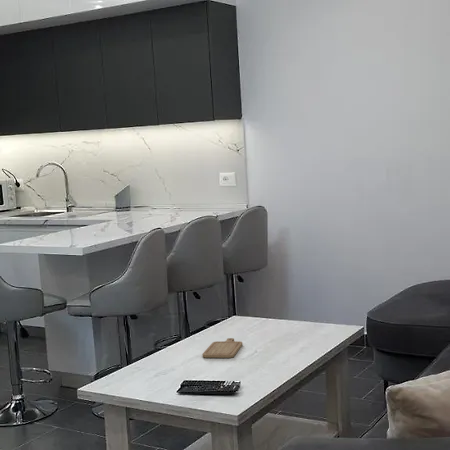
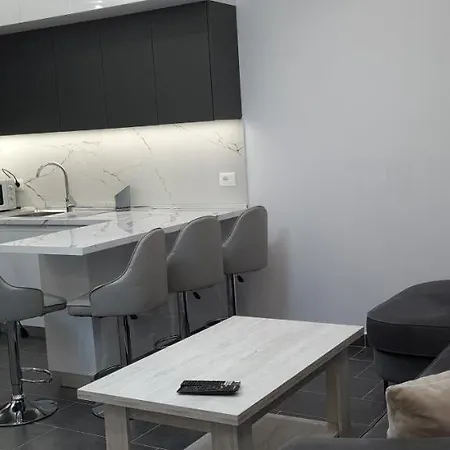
- chopping board [202,337,244,359]
